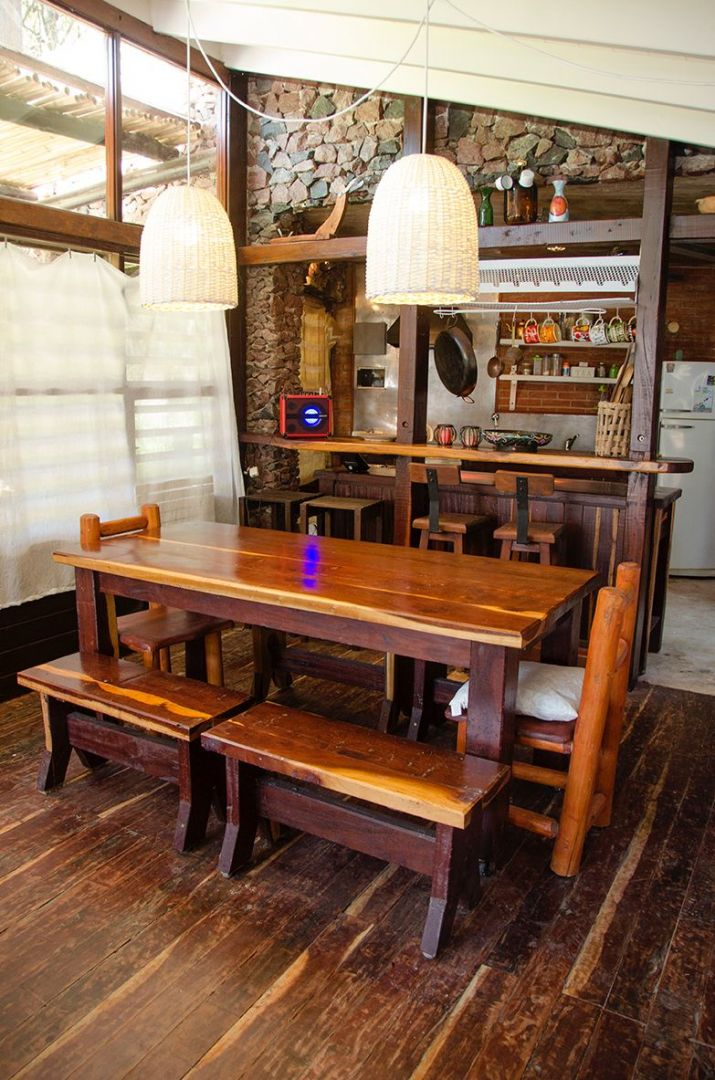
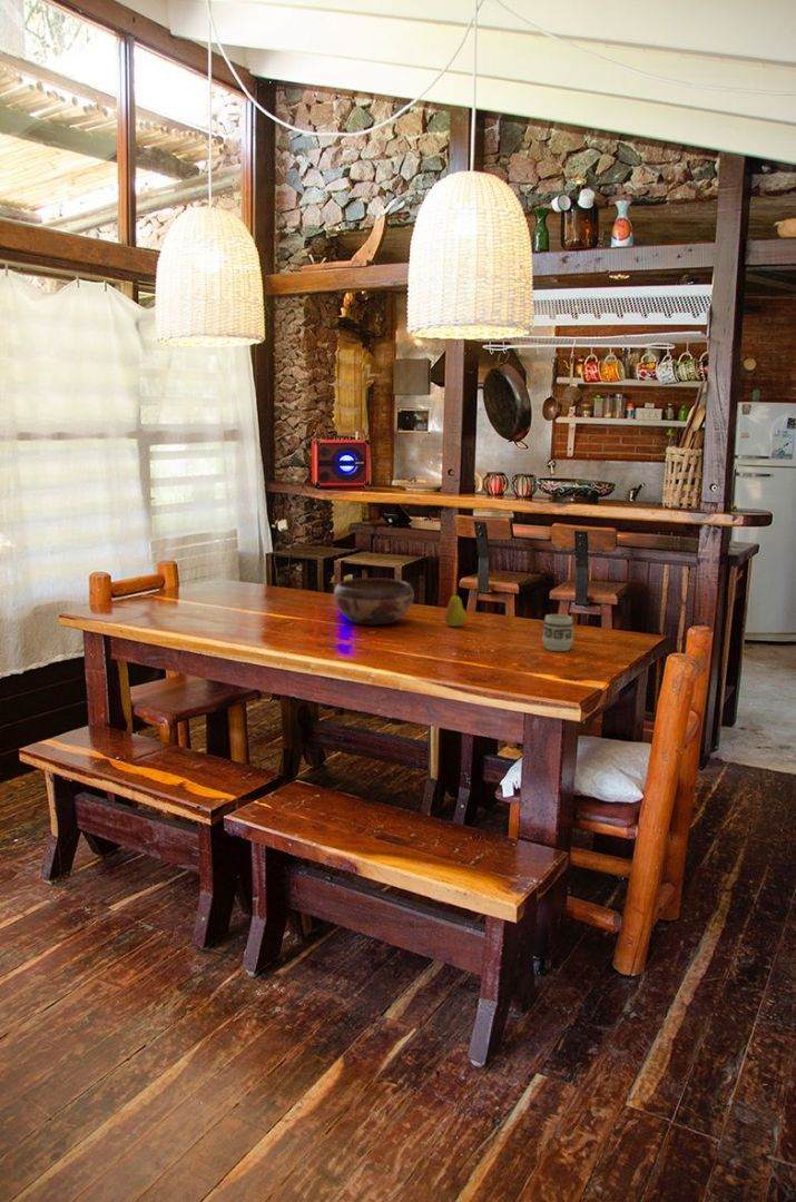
+ cup [541,613,574,652]
+ decorative bowl [333,577,415,625]
+ fruit [443,590,466,628]
